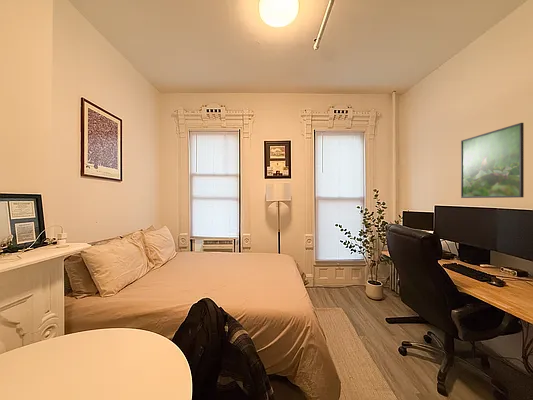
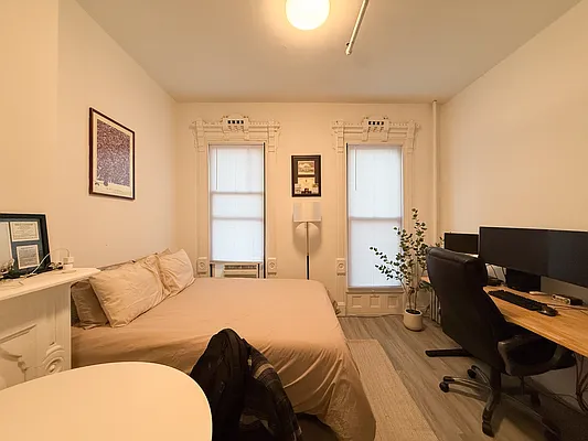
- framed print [460,122,525,199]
